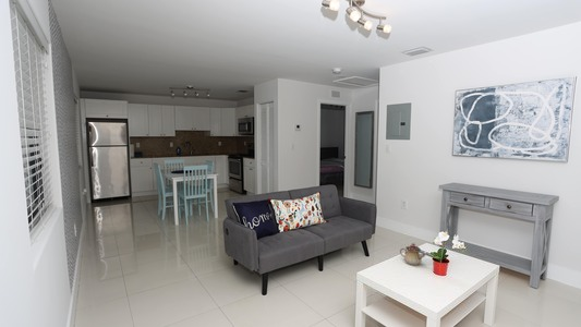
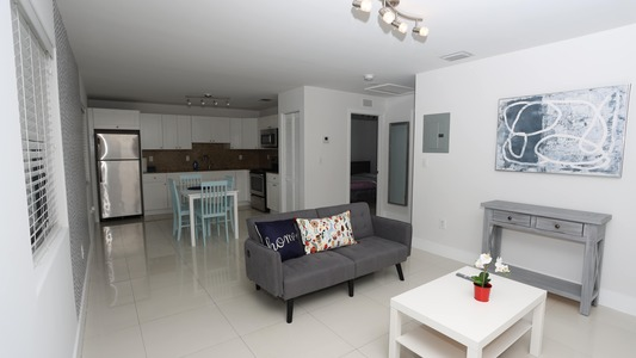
- teapot [399,242,426,266]
